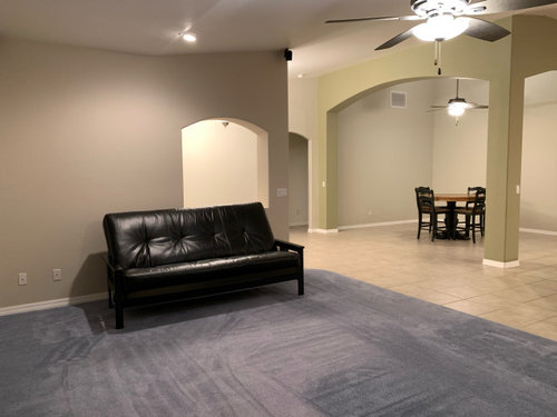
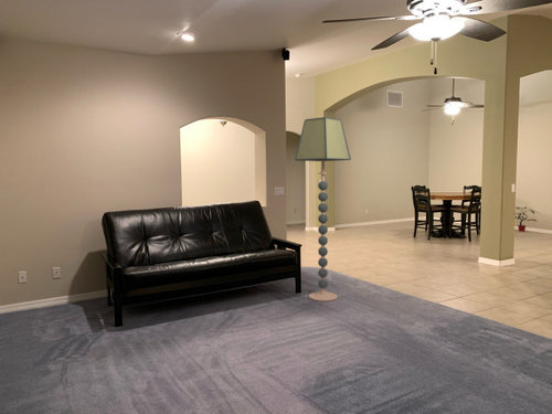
+ potted plant [514,206,540,232]
+ floor lamp [294,116,352,302]
